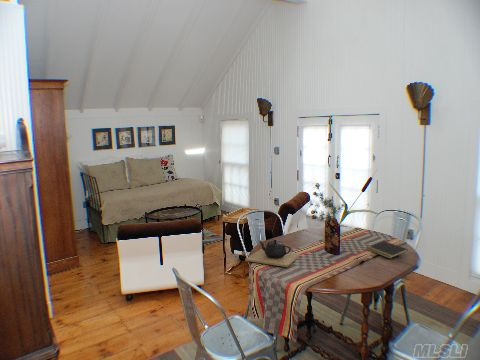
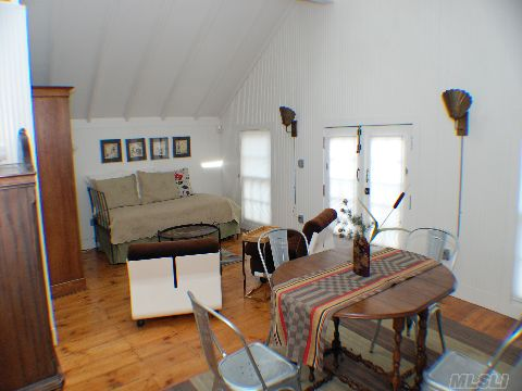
- notepad [366,240,409,259]
- teapot [244,239,302,268]
